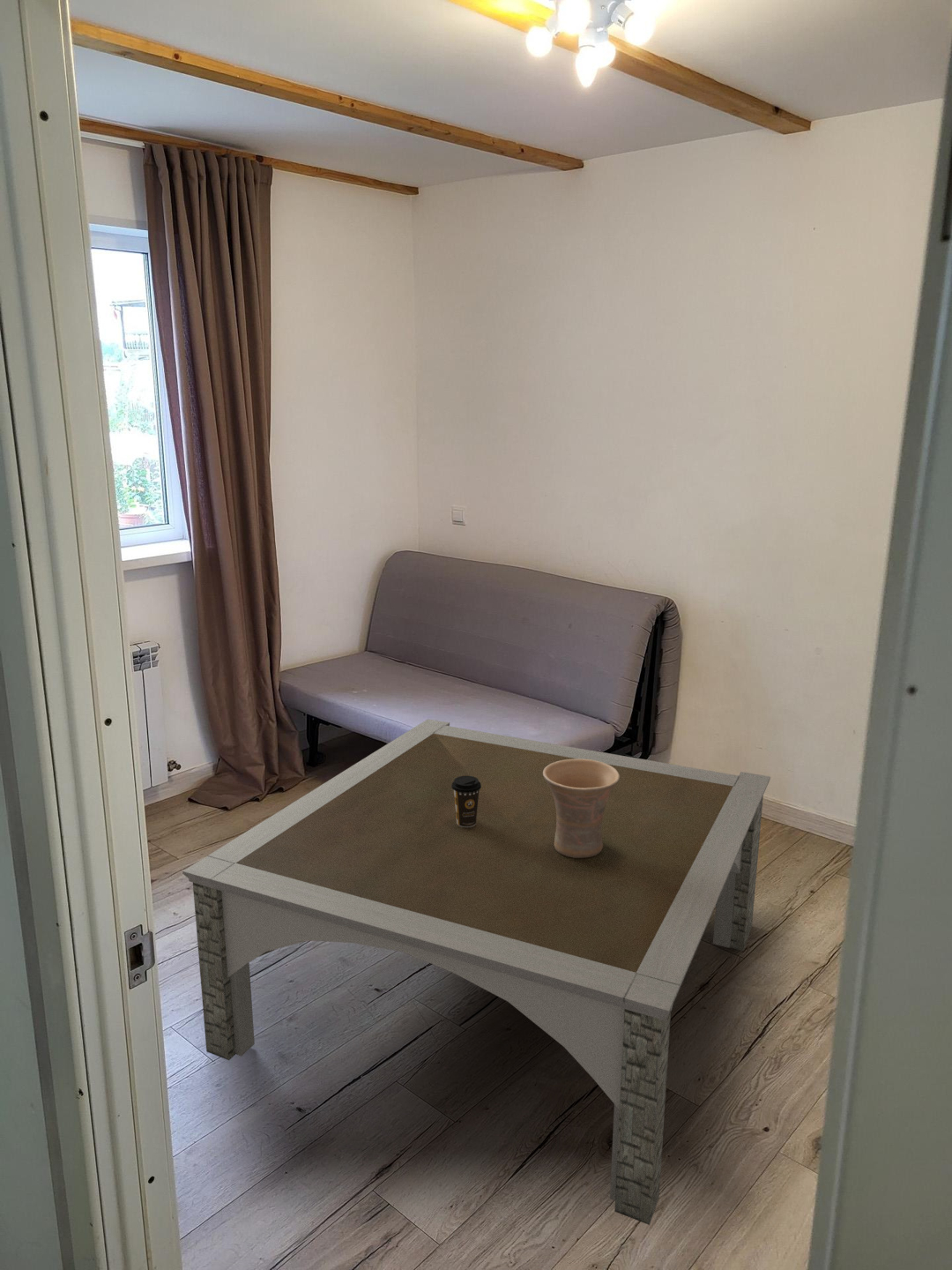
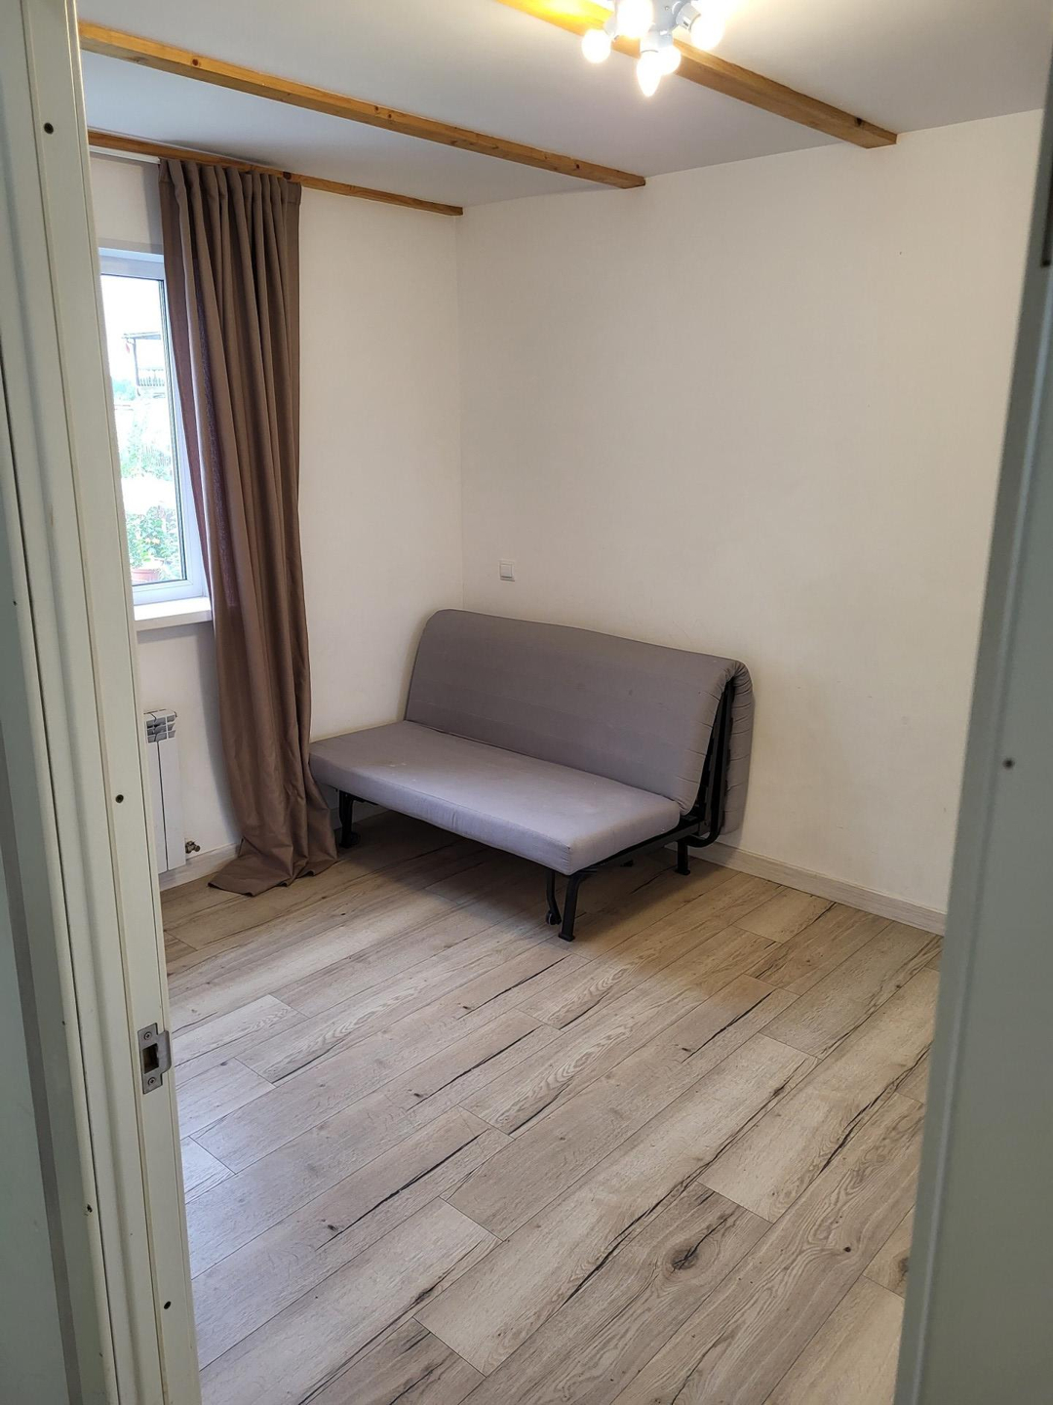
- vase [543,758,620,858]
- coffee cup [451,776,481,827]
- coffee table [182,718,771,1226]
